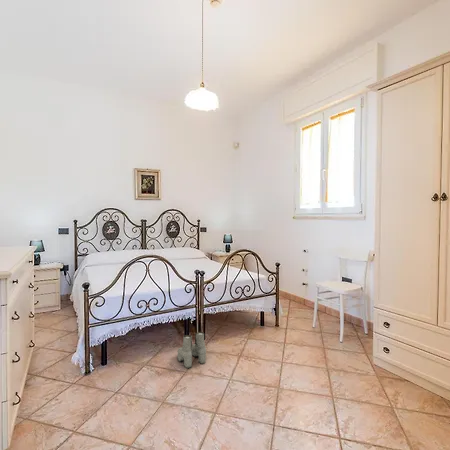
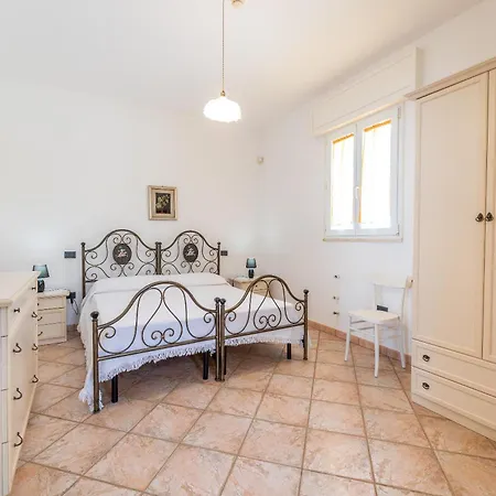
- boots [176,331,207,369]
